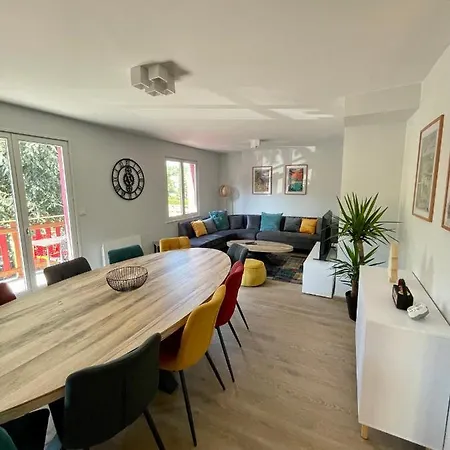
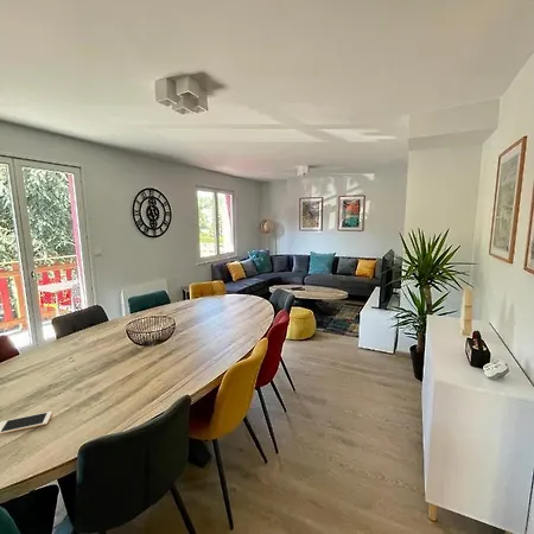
+ cell phone [0,411,53,434]
